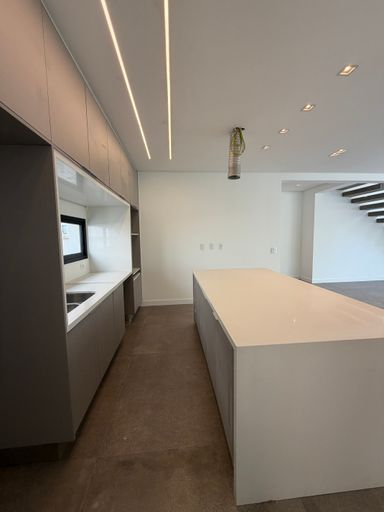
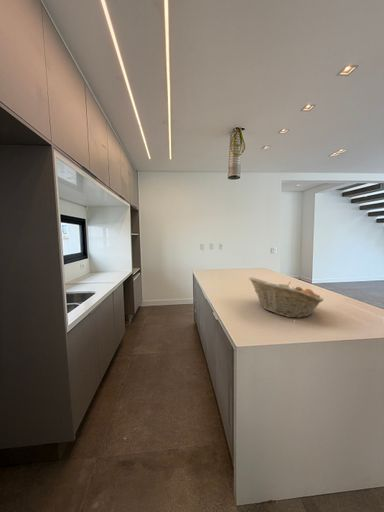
+ fruit basket [248,276,324,319]
